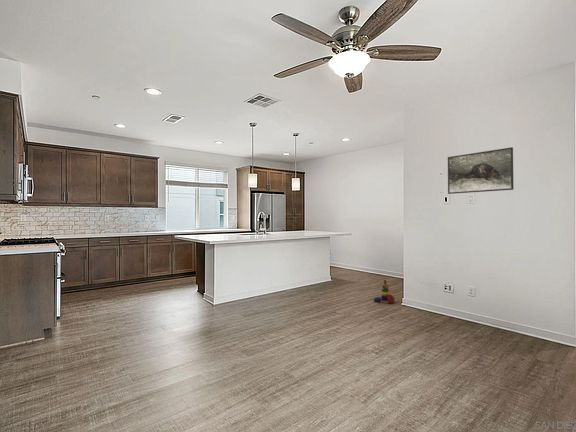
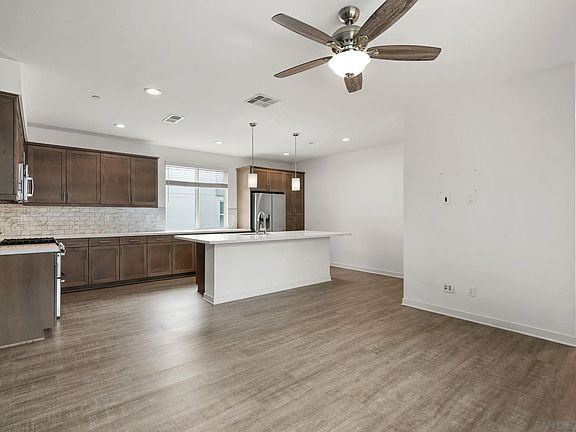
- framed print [447,146,515,195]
- stacking toy [373,279,396,304]
